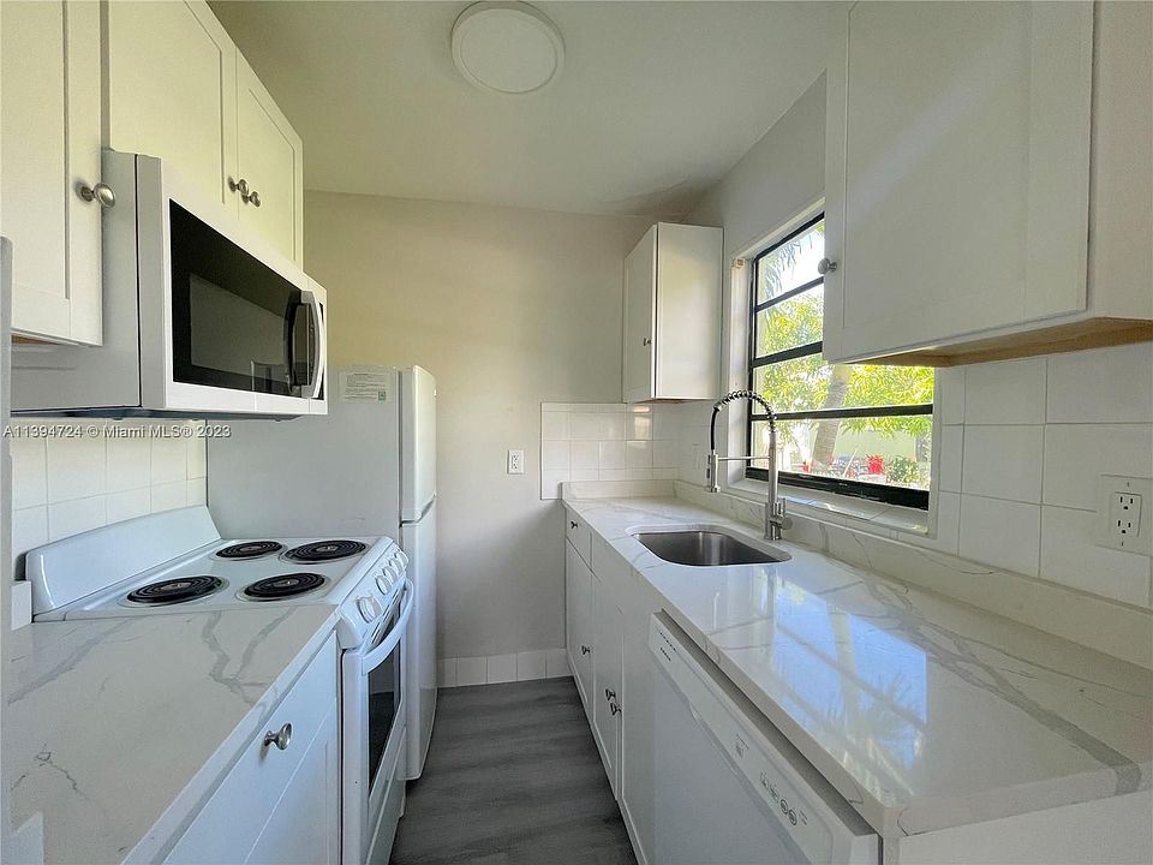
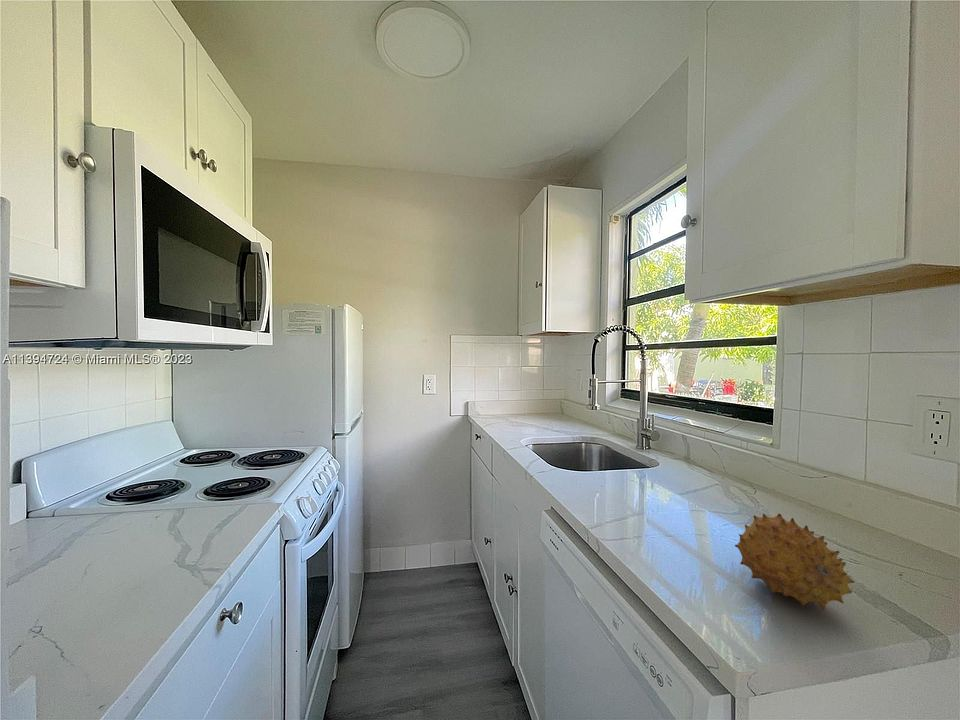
+ fruit [734,512,855,611]
